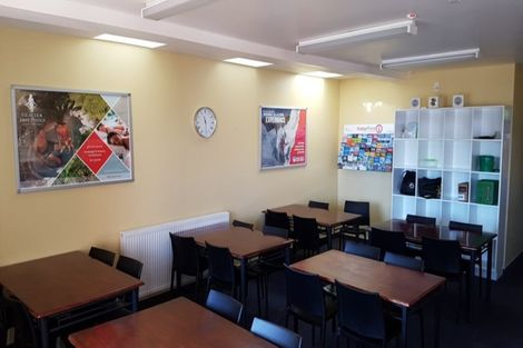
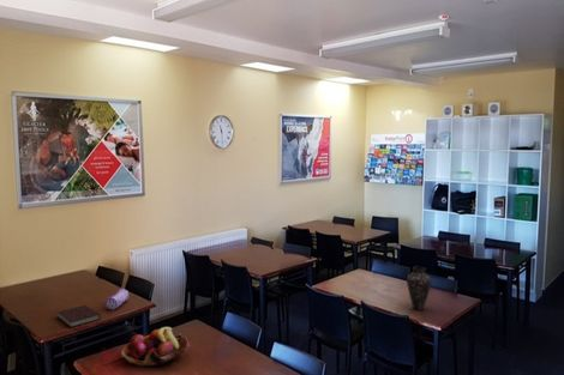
+ pencil case [104,286,130,310]
+ vase [406,266,432,312]
+ fruit basket [120,326,191,369]
+ notebook [56,304,102,328]
